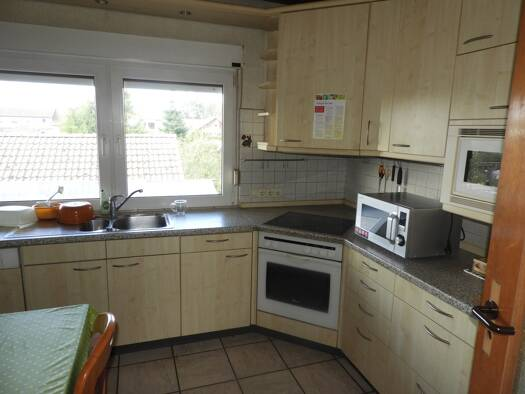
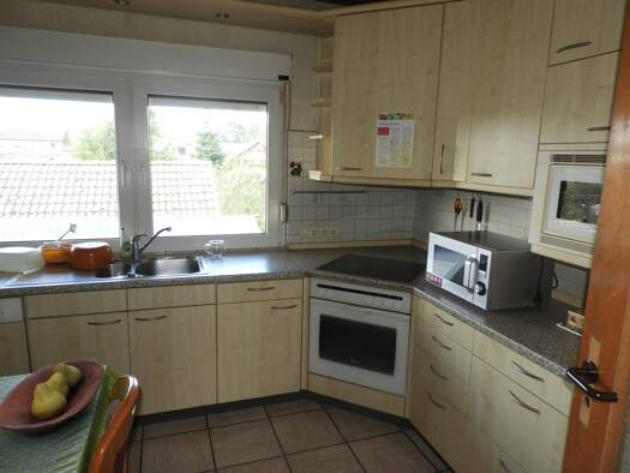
+ fruit bowl [0,359,107,438]
